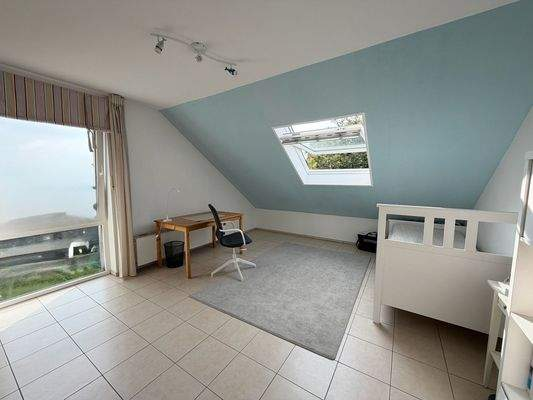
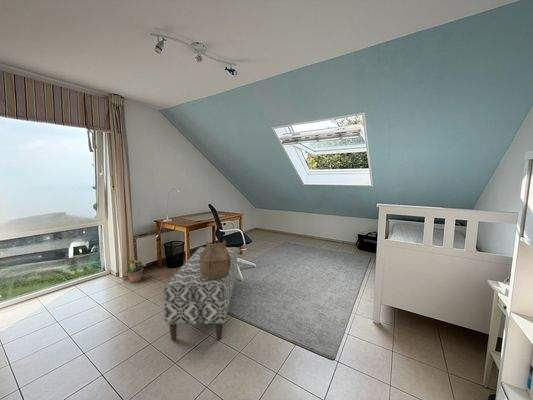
+ hut [199,239,232,279]
+ bench [163,246,238,341]
+ potted plant [124,257,147,283]
